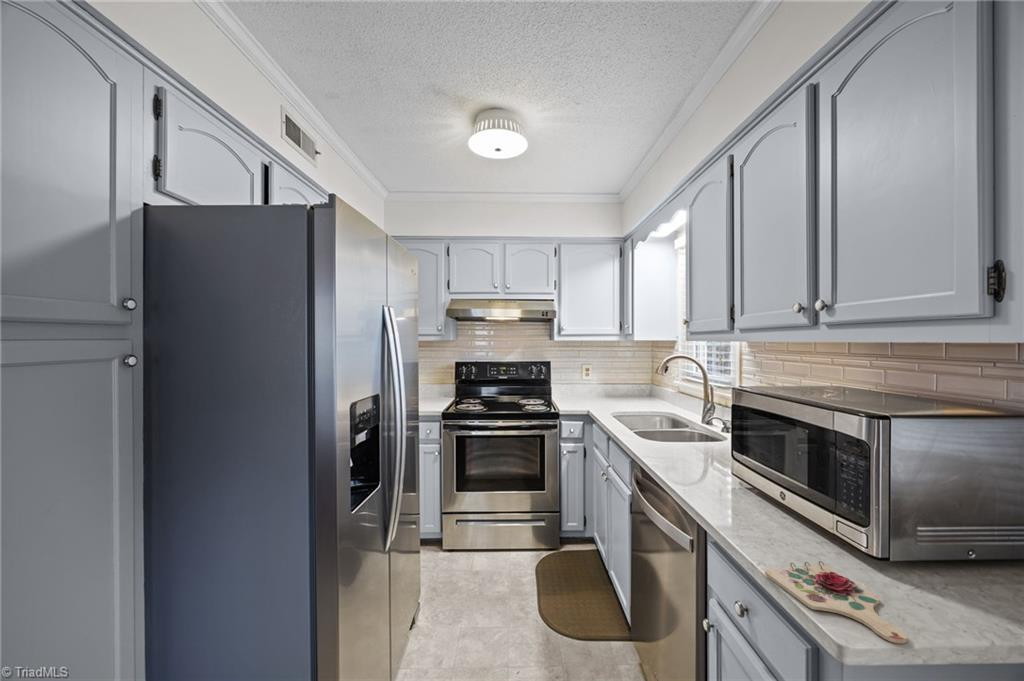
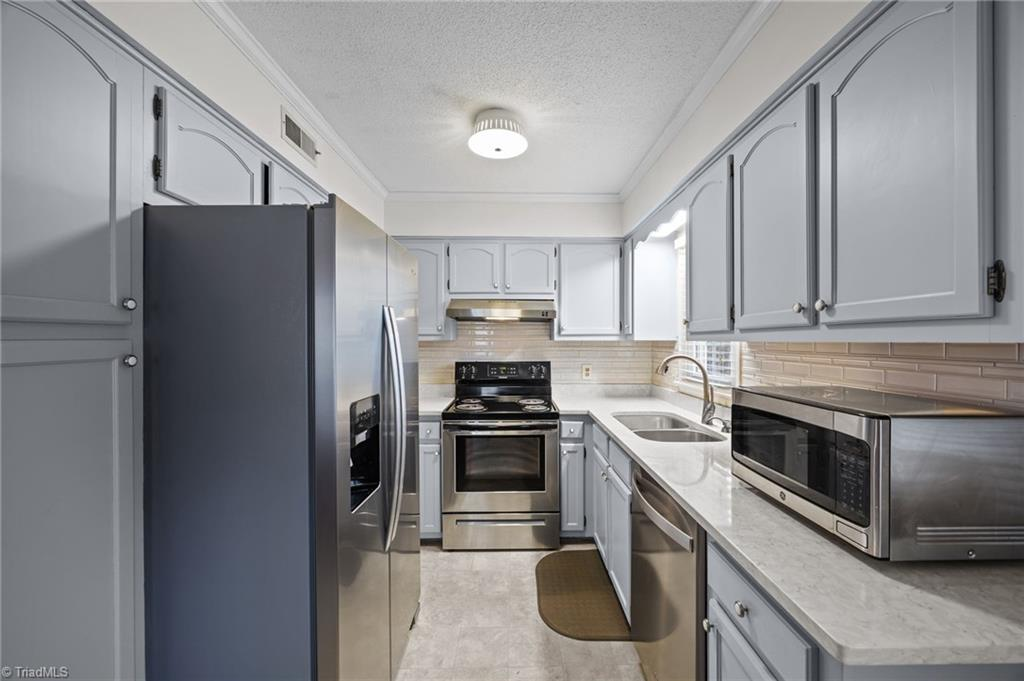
- cutting board [764,560,908,644]
